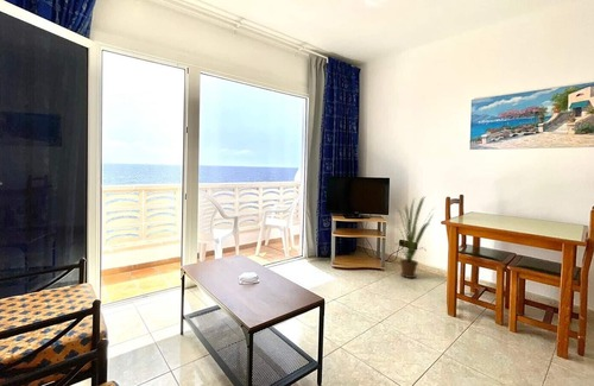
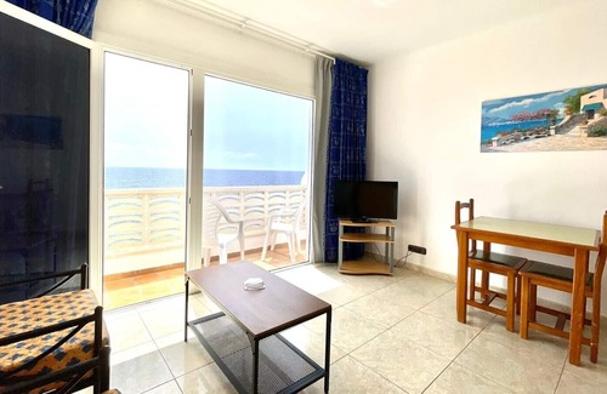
- house plant [392,195,436,279]
